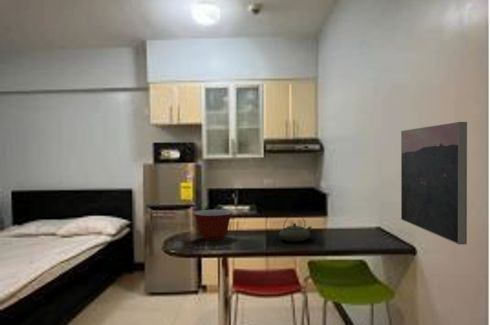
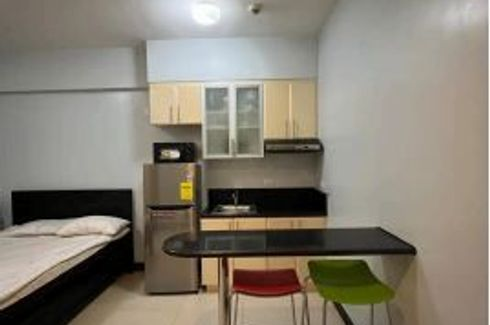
- teapot [278,213,313,242]
- mixing bowl [192,209,234,241]
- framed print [400,121,468,245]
